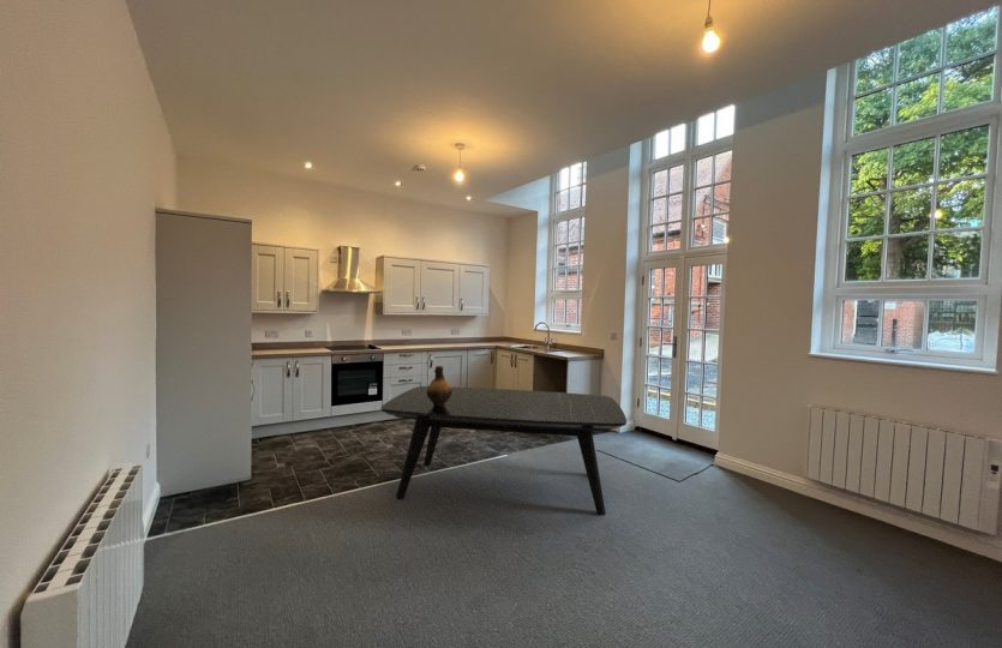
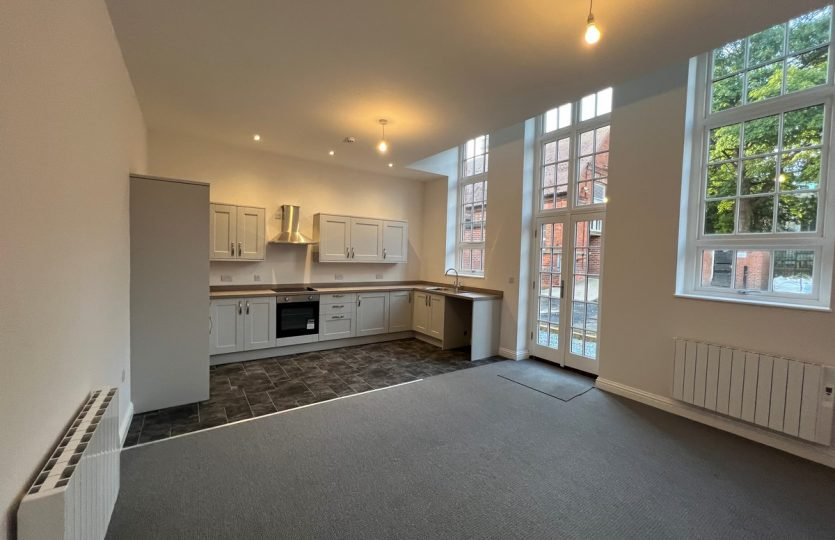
- ceramic jug [426,365,452,407]
- dining table [380,385,628,517]
